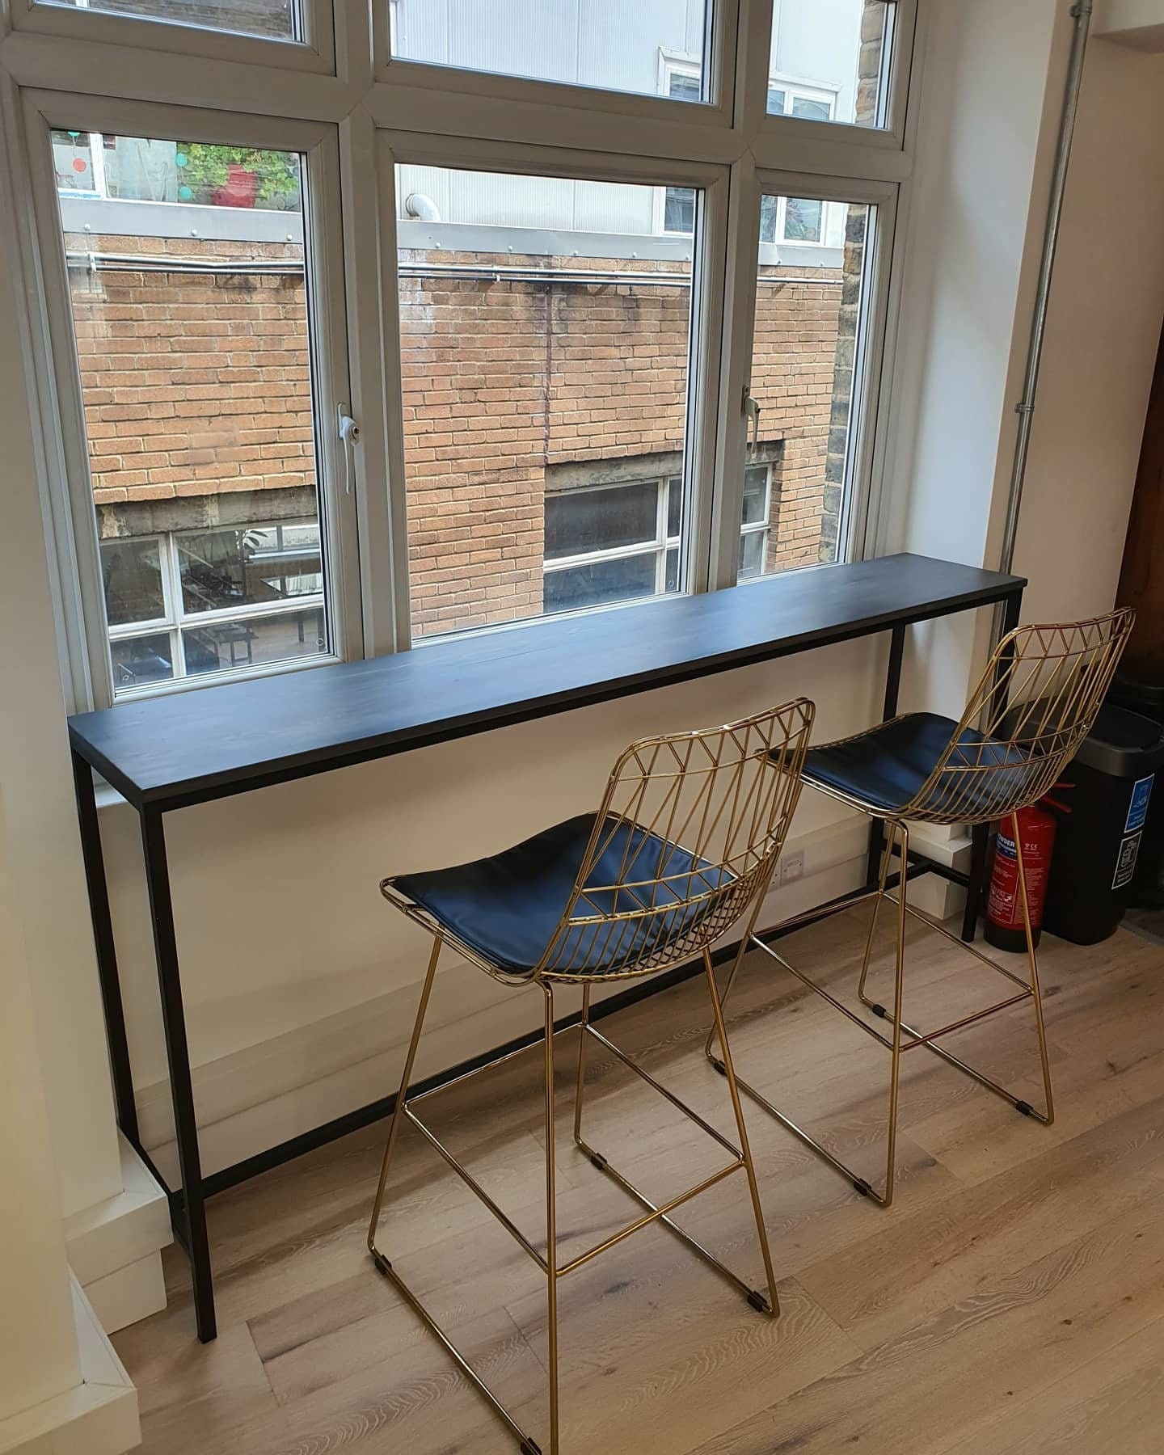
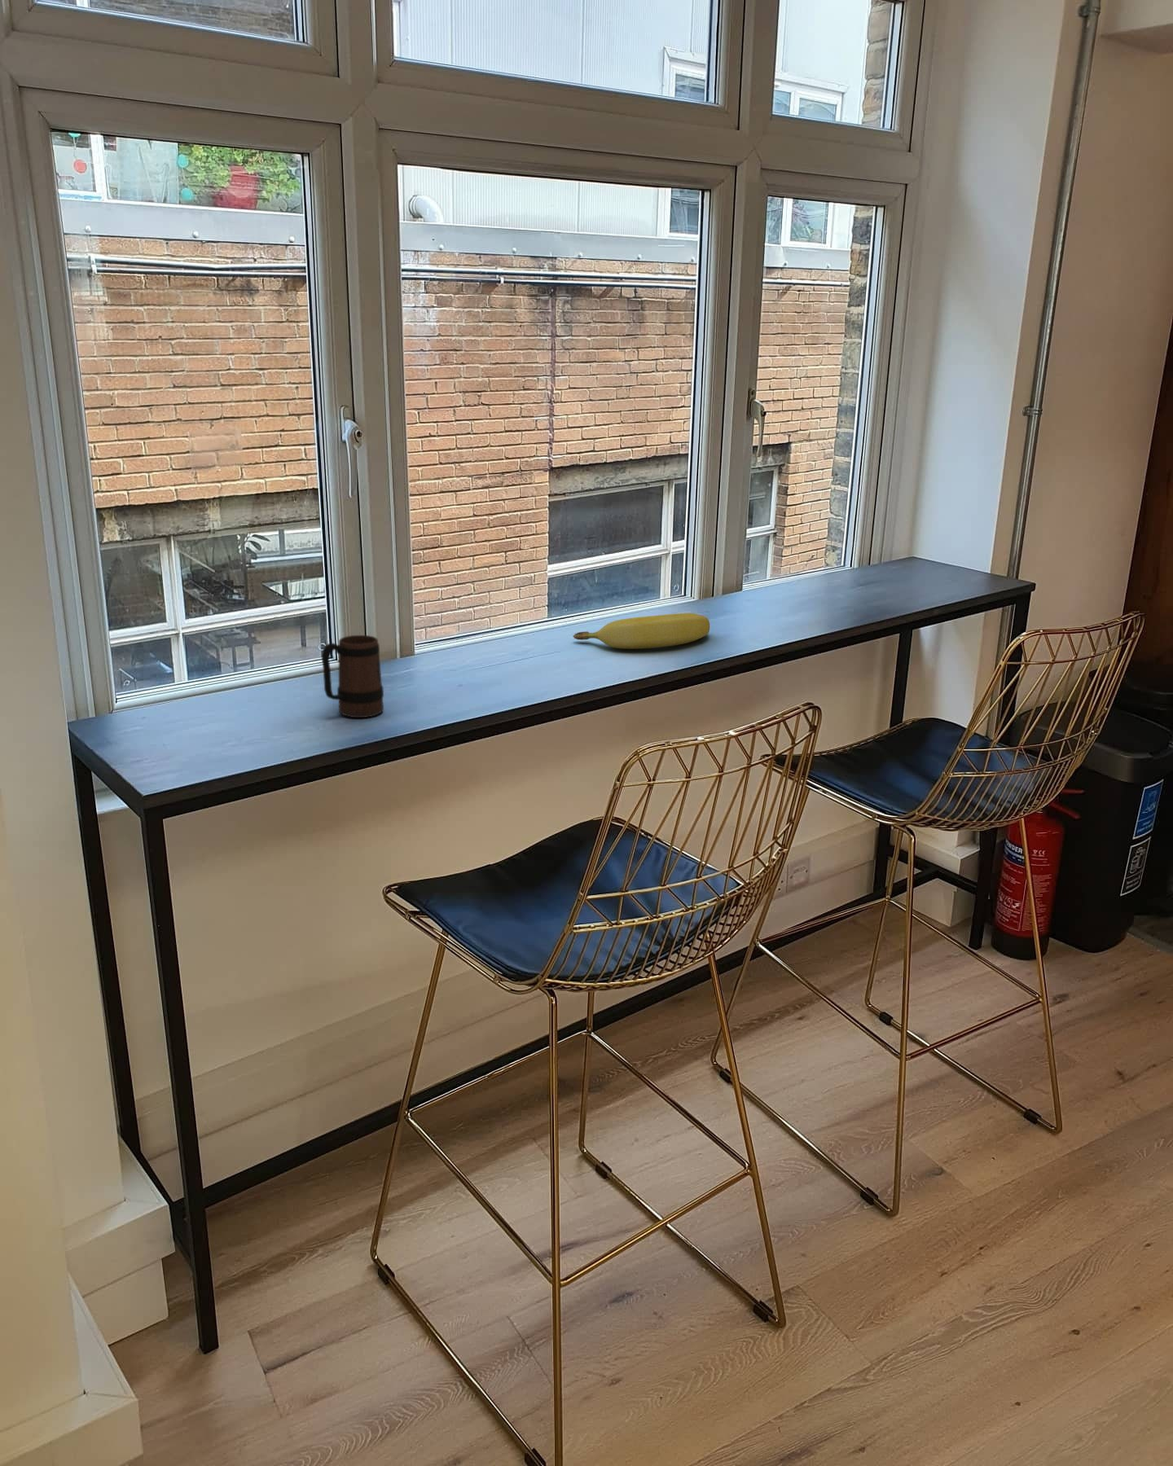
+ banana [572,613,710,650]
+ mug [321,634,384,718]
